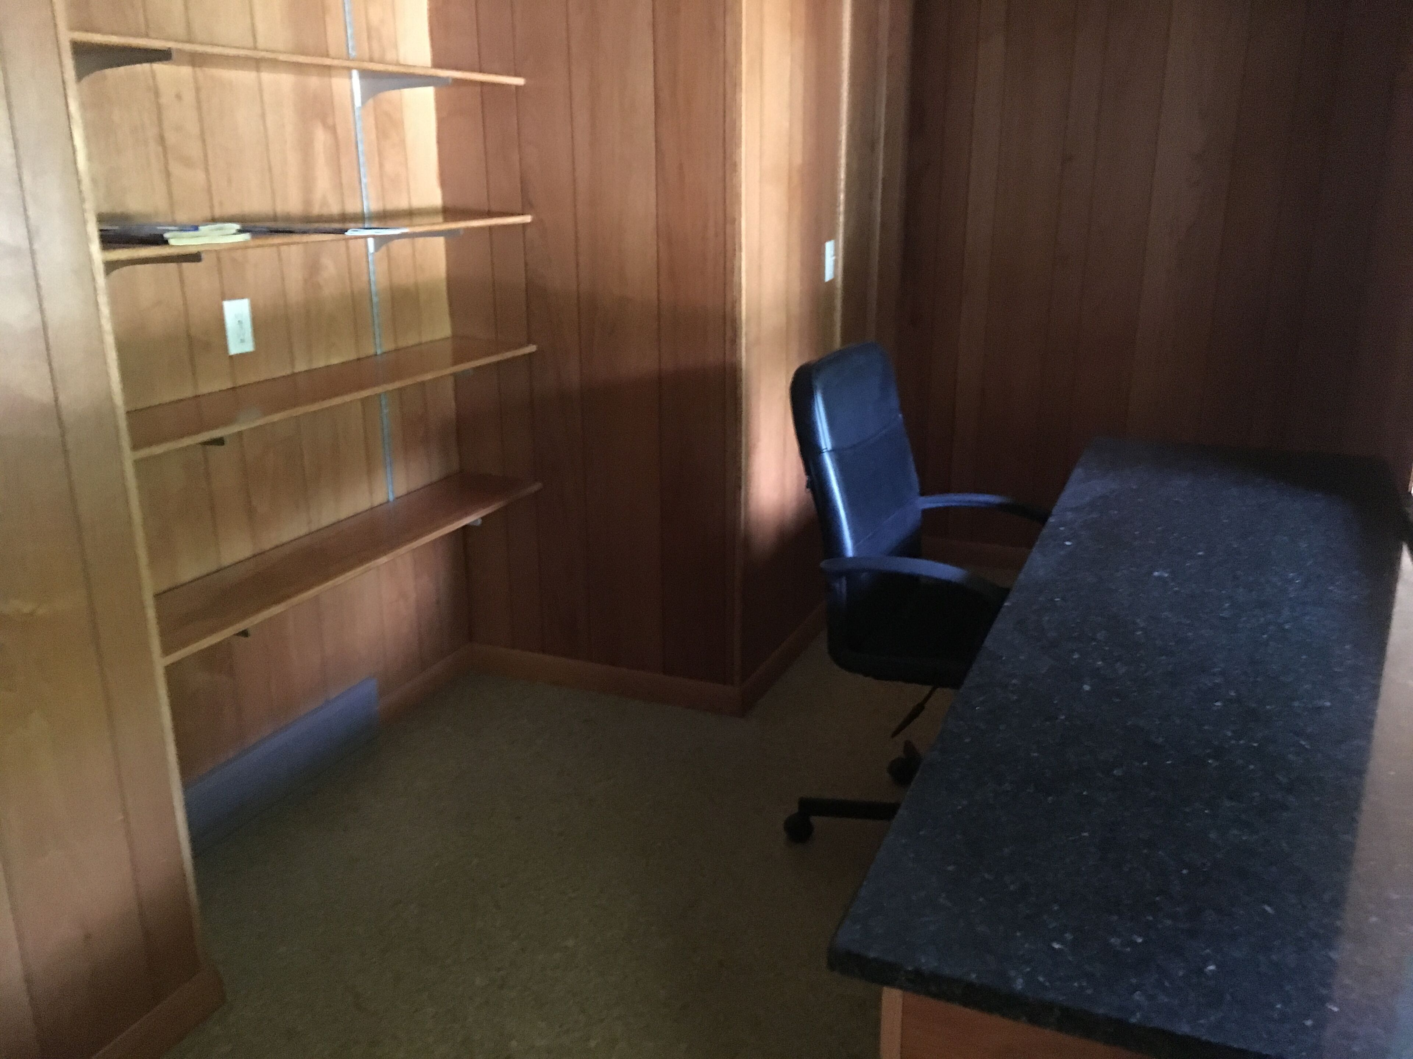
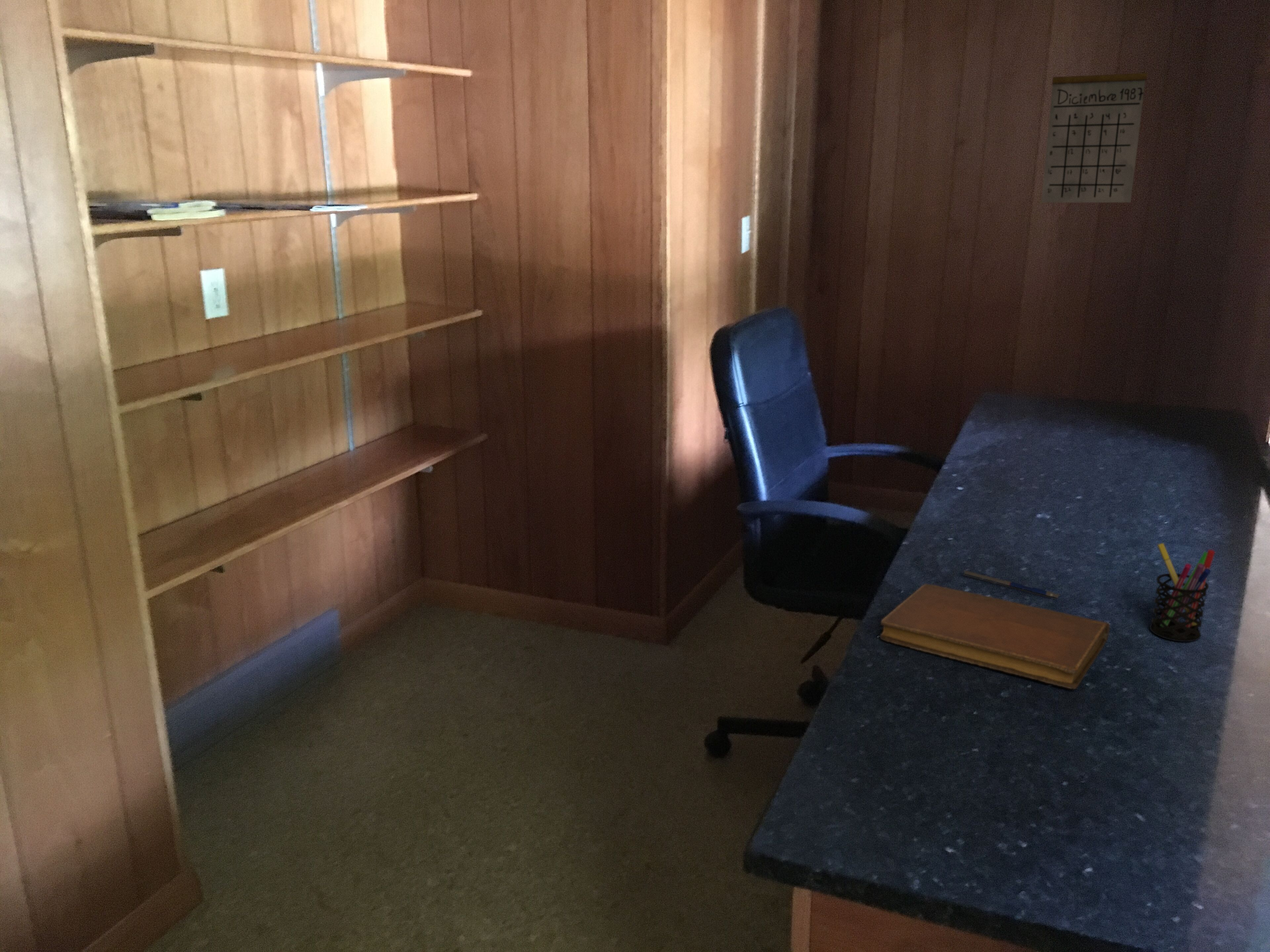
+ pen holder [1149,543,1215,642]
+ notebook [880,583,1110,690]
+ calendar [1041,44,1148,203]
+ pen [962,570,1060,599]
